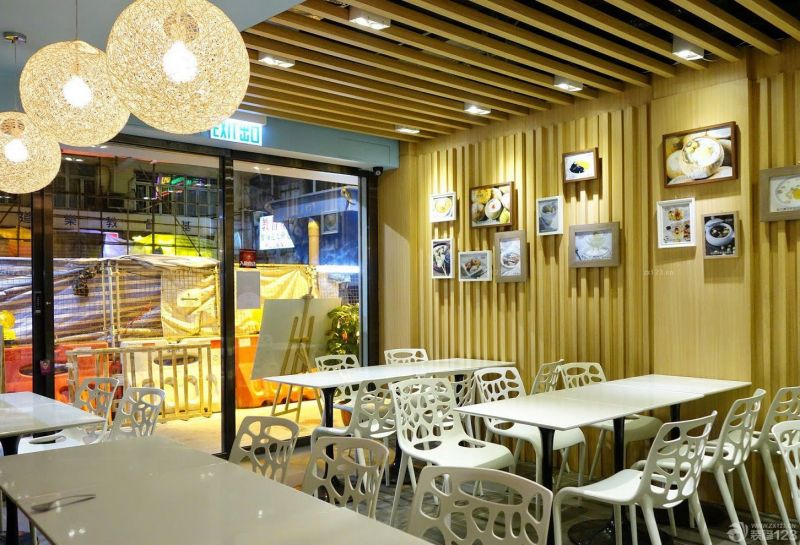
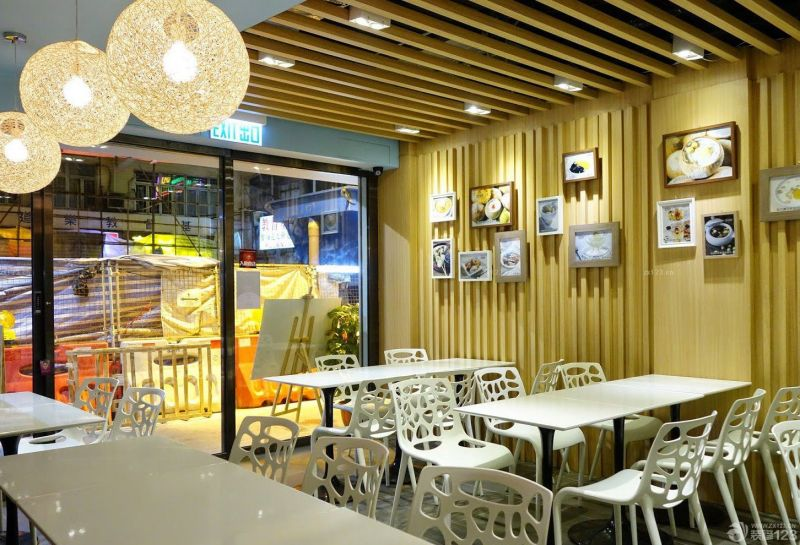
- soupspoon [30,493,97,512]
